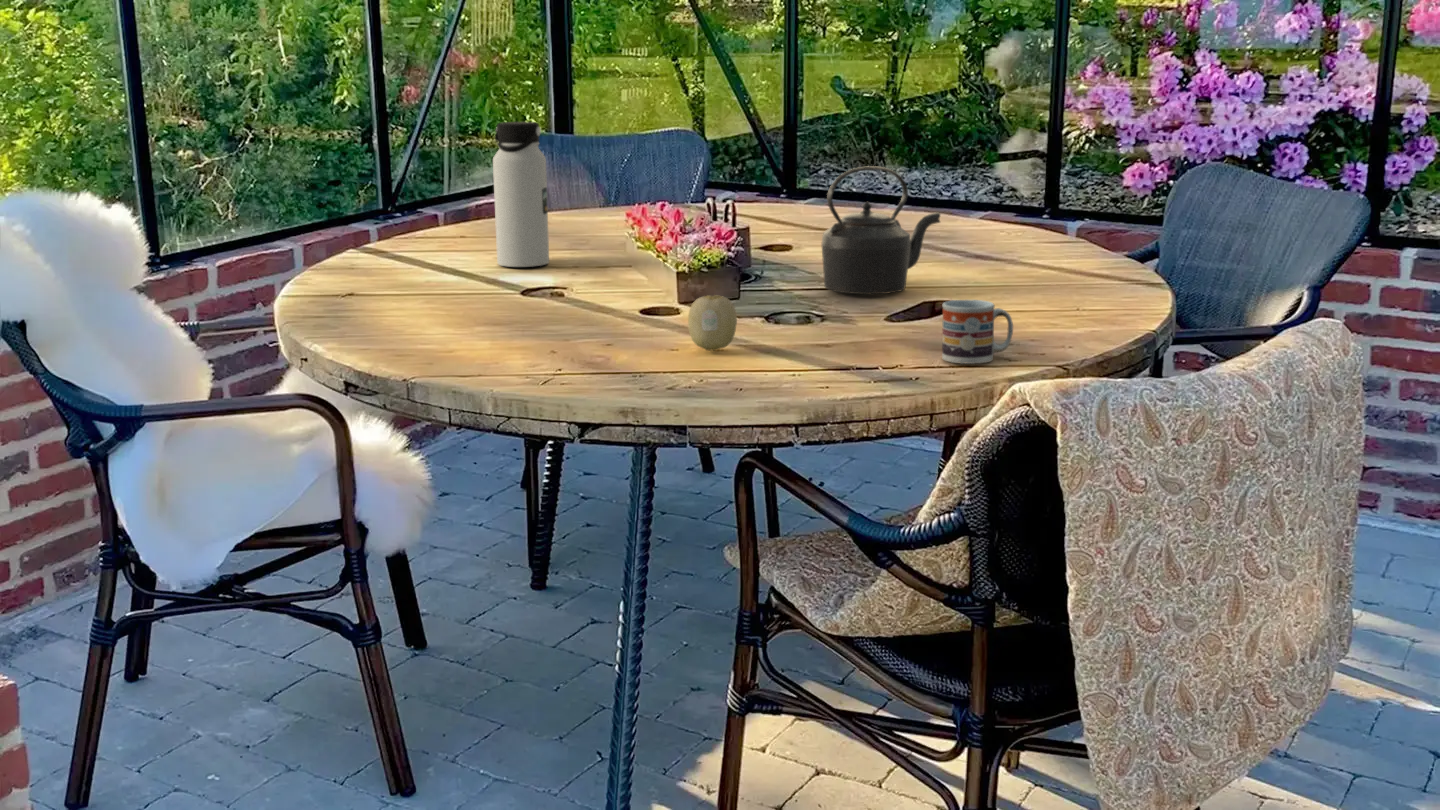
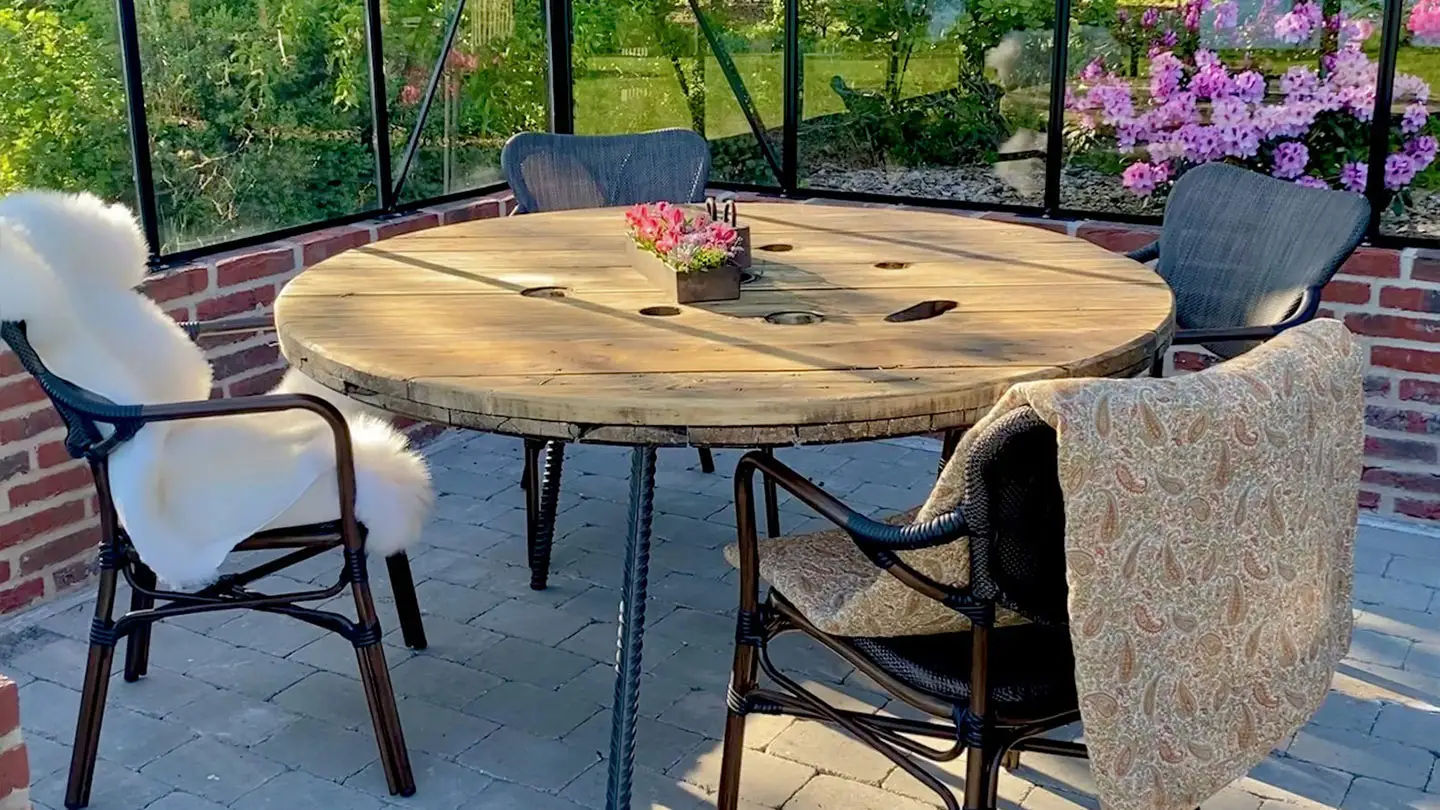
- kettle [820,165,942,295]
- water bottle [492,121,550,268]
- cup [941,299,1014,365]
- fruit [687,294,738,352]
